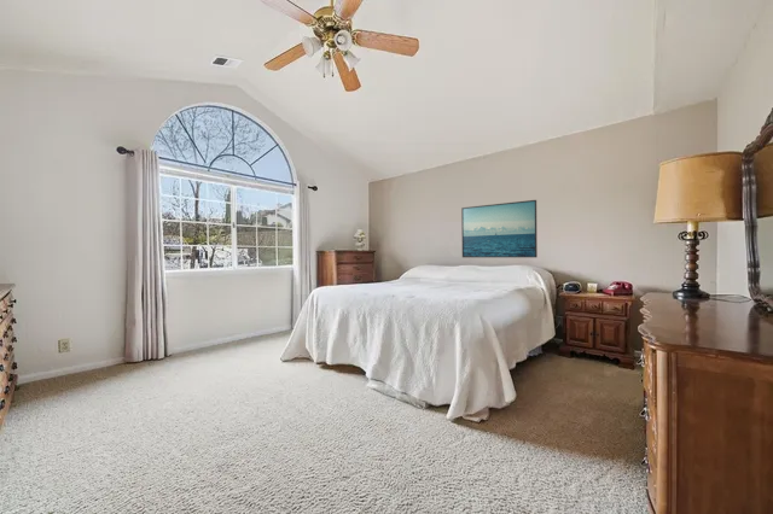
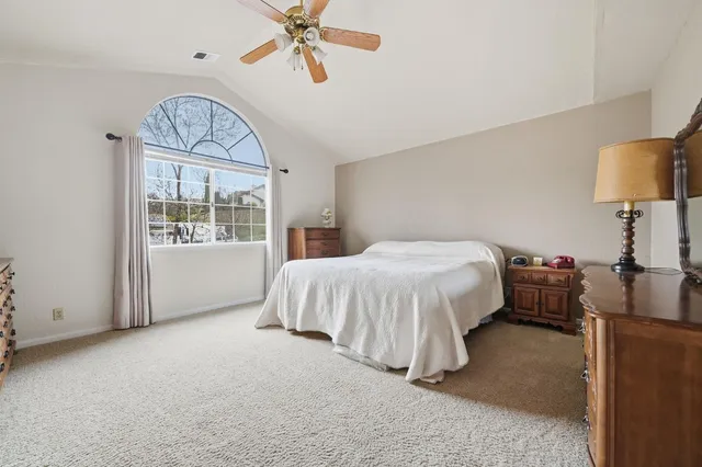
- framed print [460,199,539,258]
